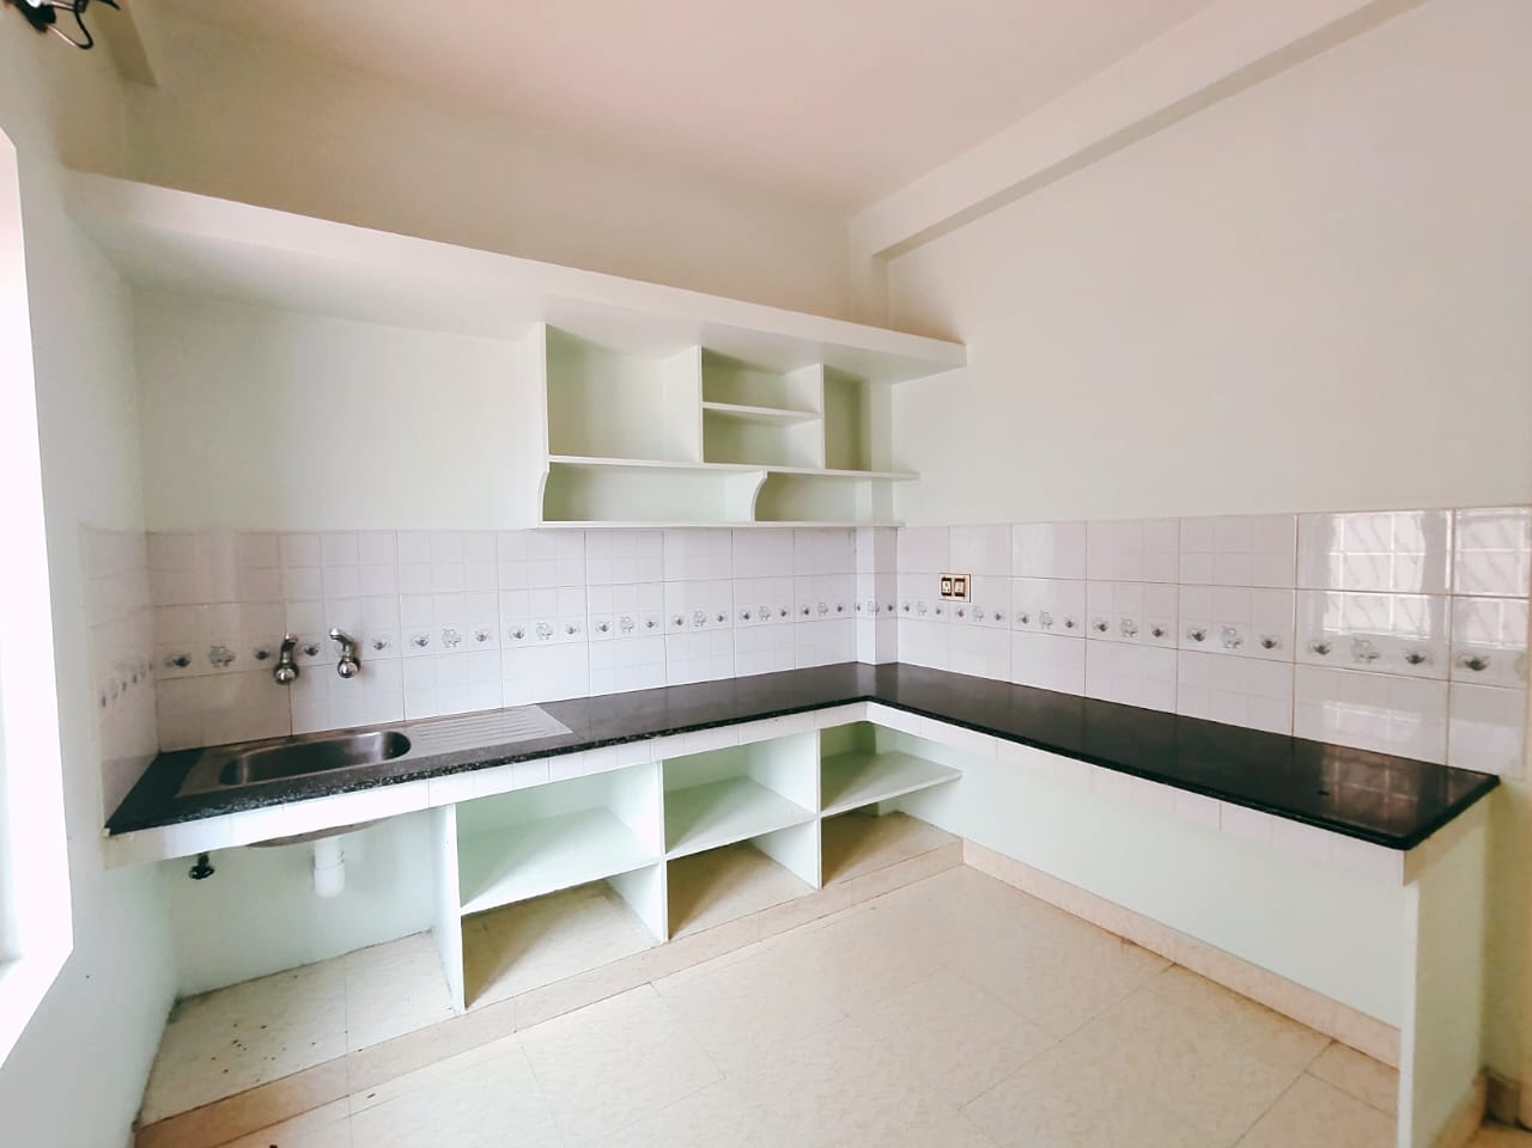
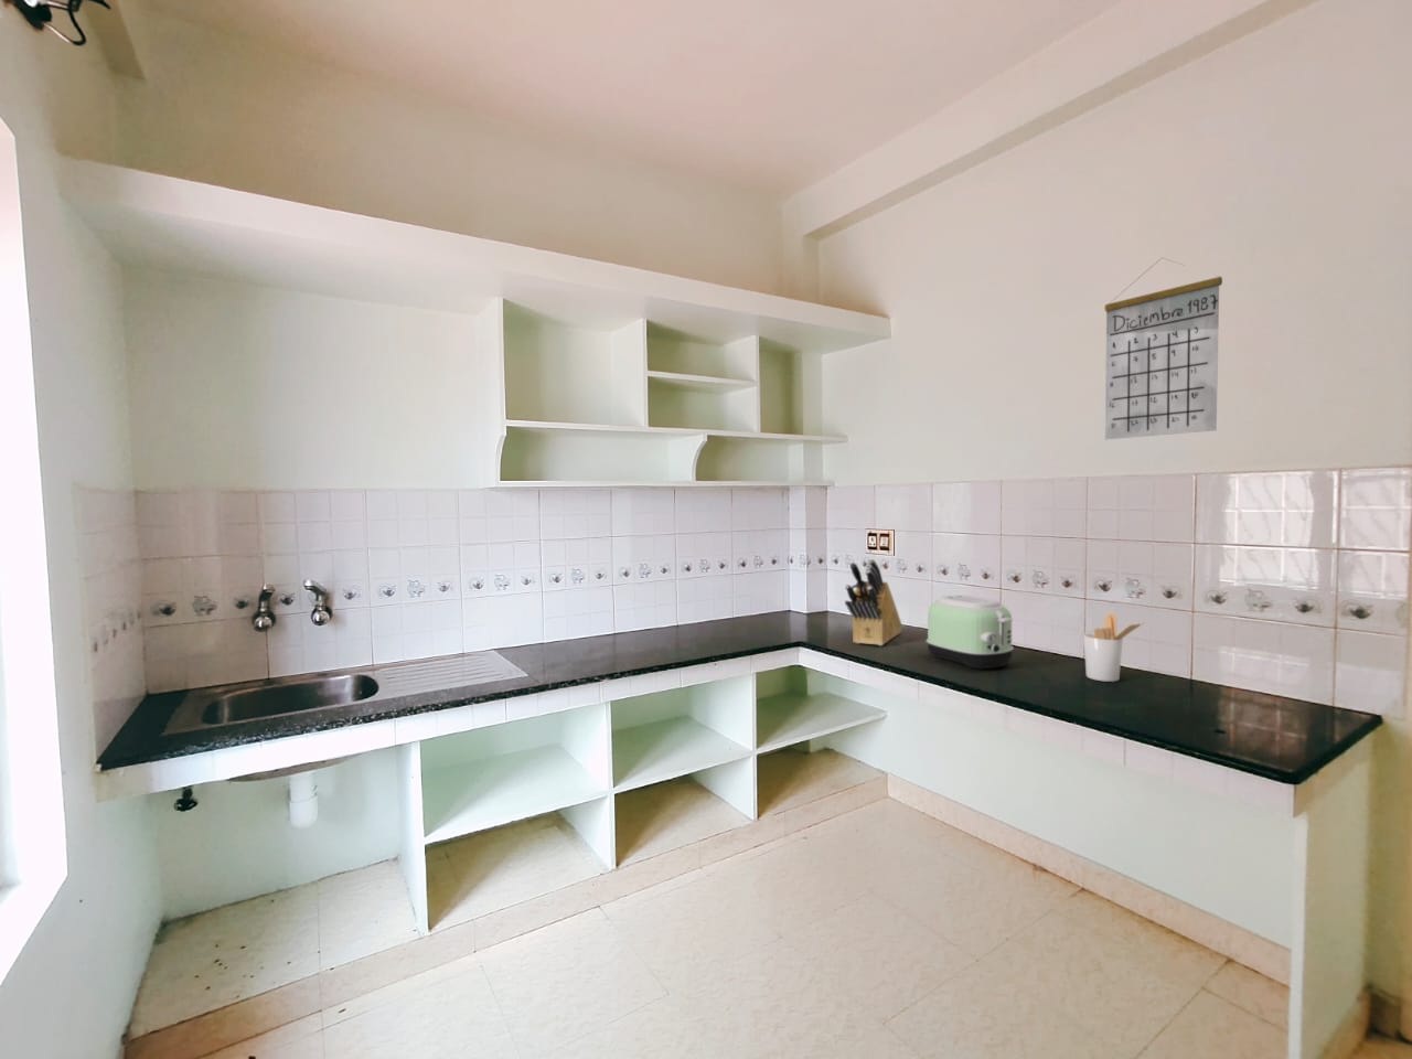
+ utensil holder [1082,613,1146,683]
+ knife block [844,558,904,646]
+ toaster [925,595,1015,671]
+ calendar [1104,256,1223,441]
